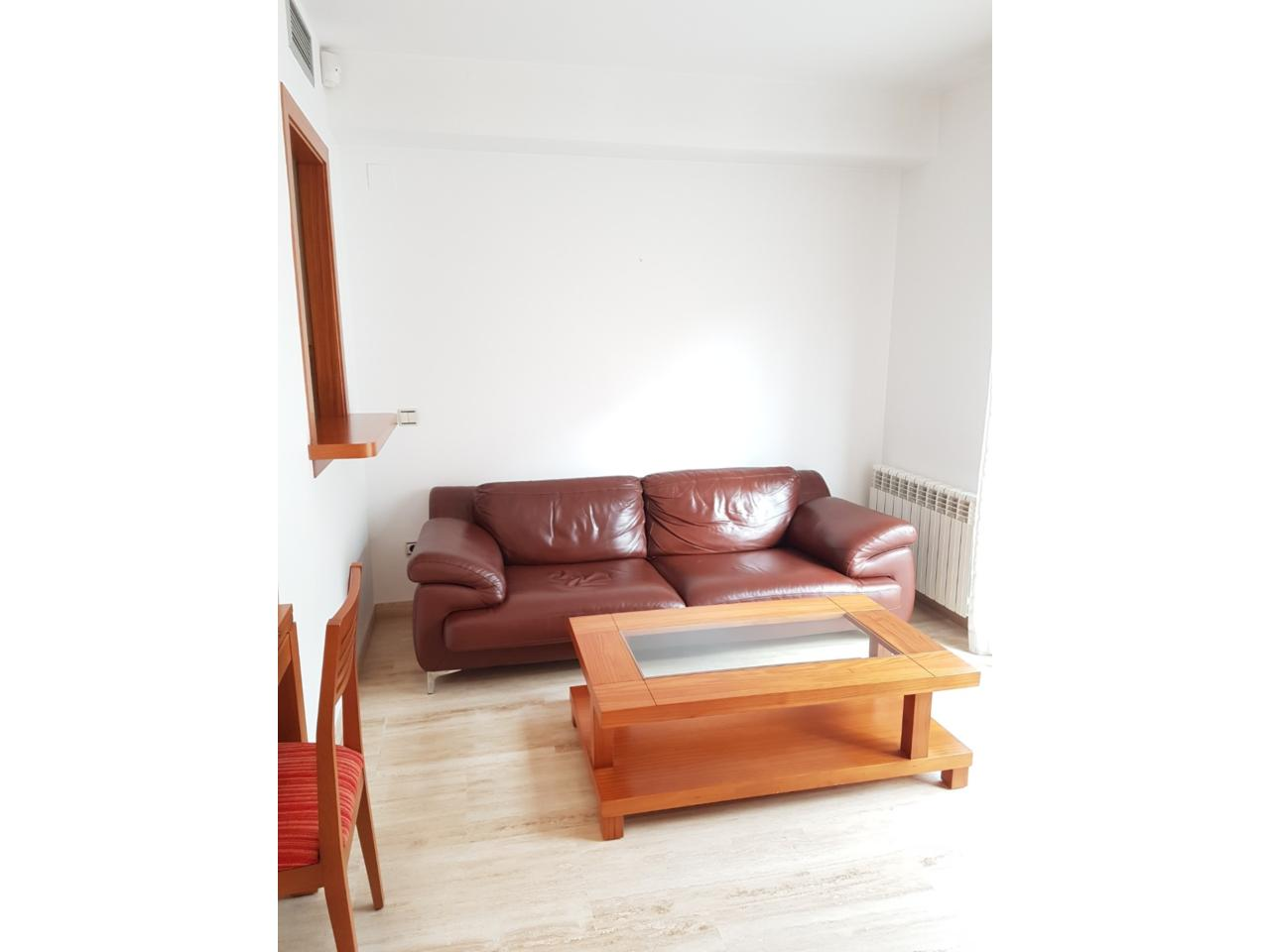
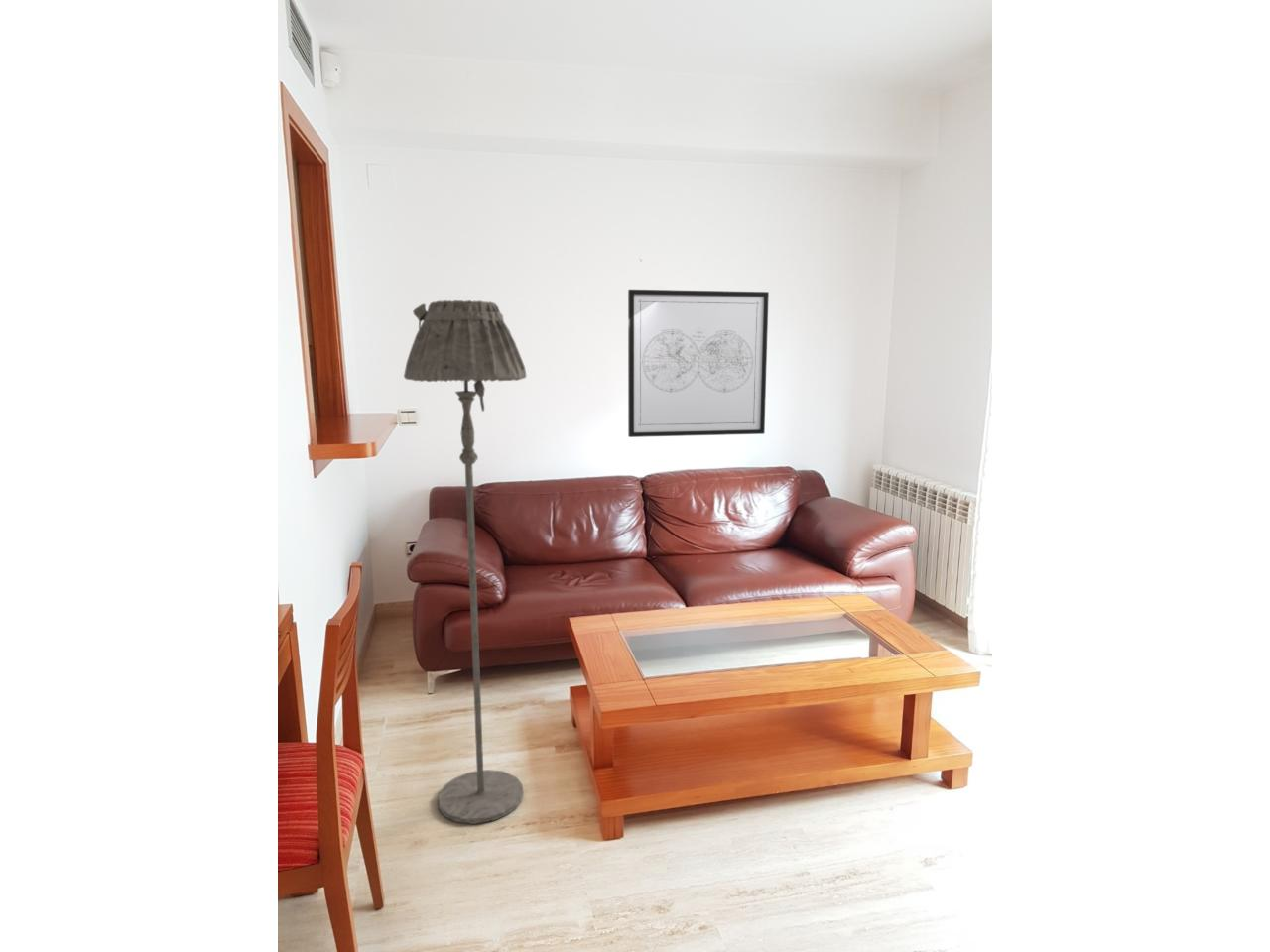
+ wall art [627,289,770,438]
+ floor lamp [403,299,528,825]
